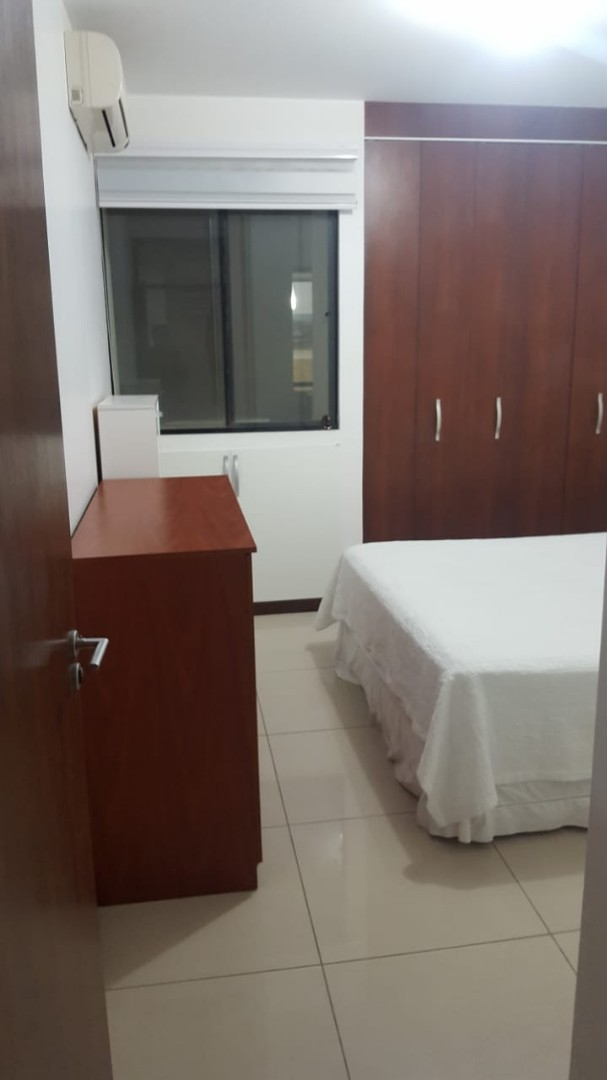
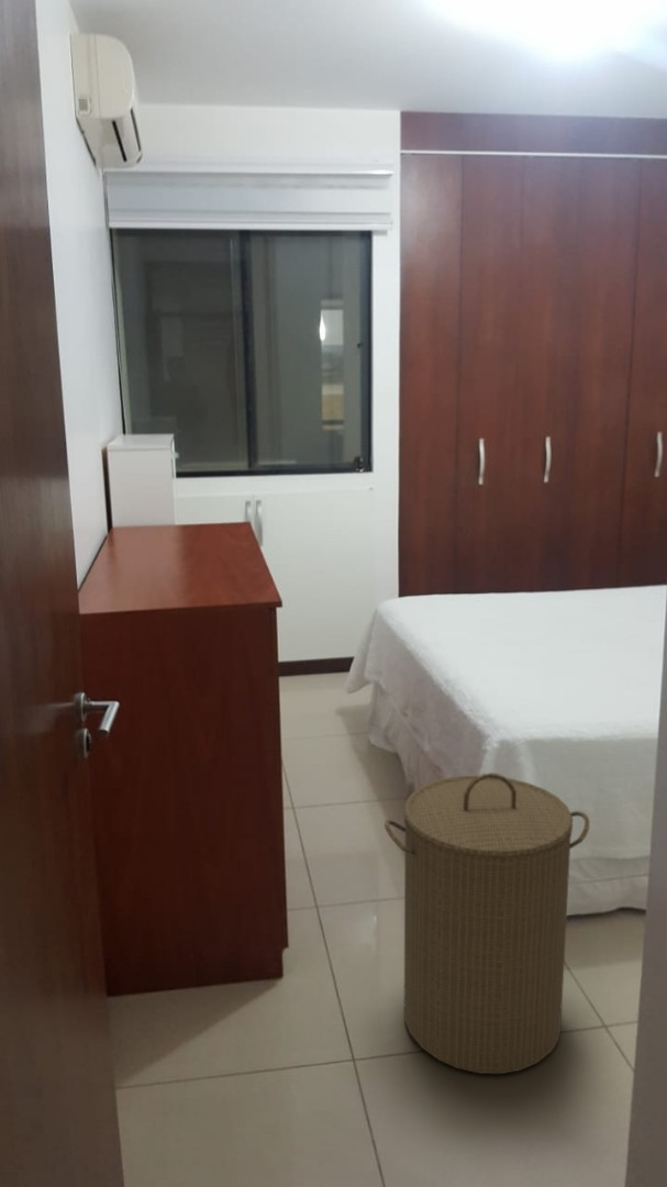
+ laundry hamper [383,772,591,1075]
